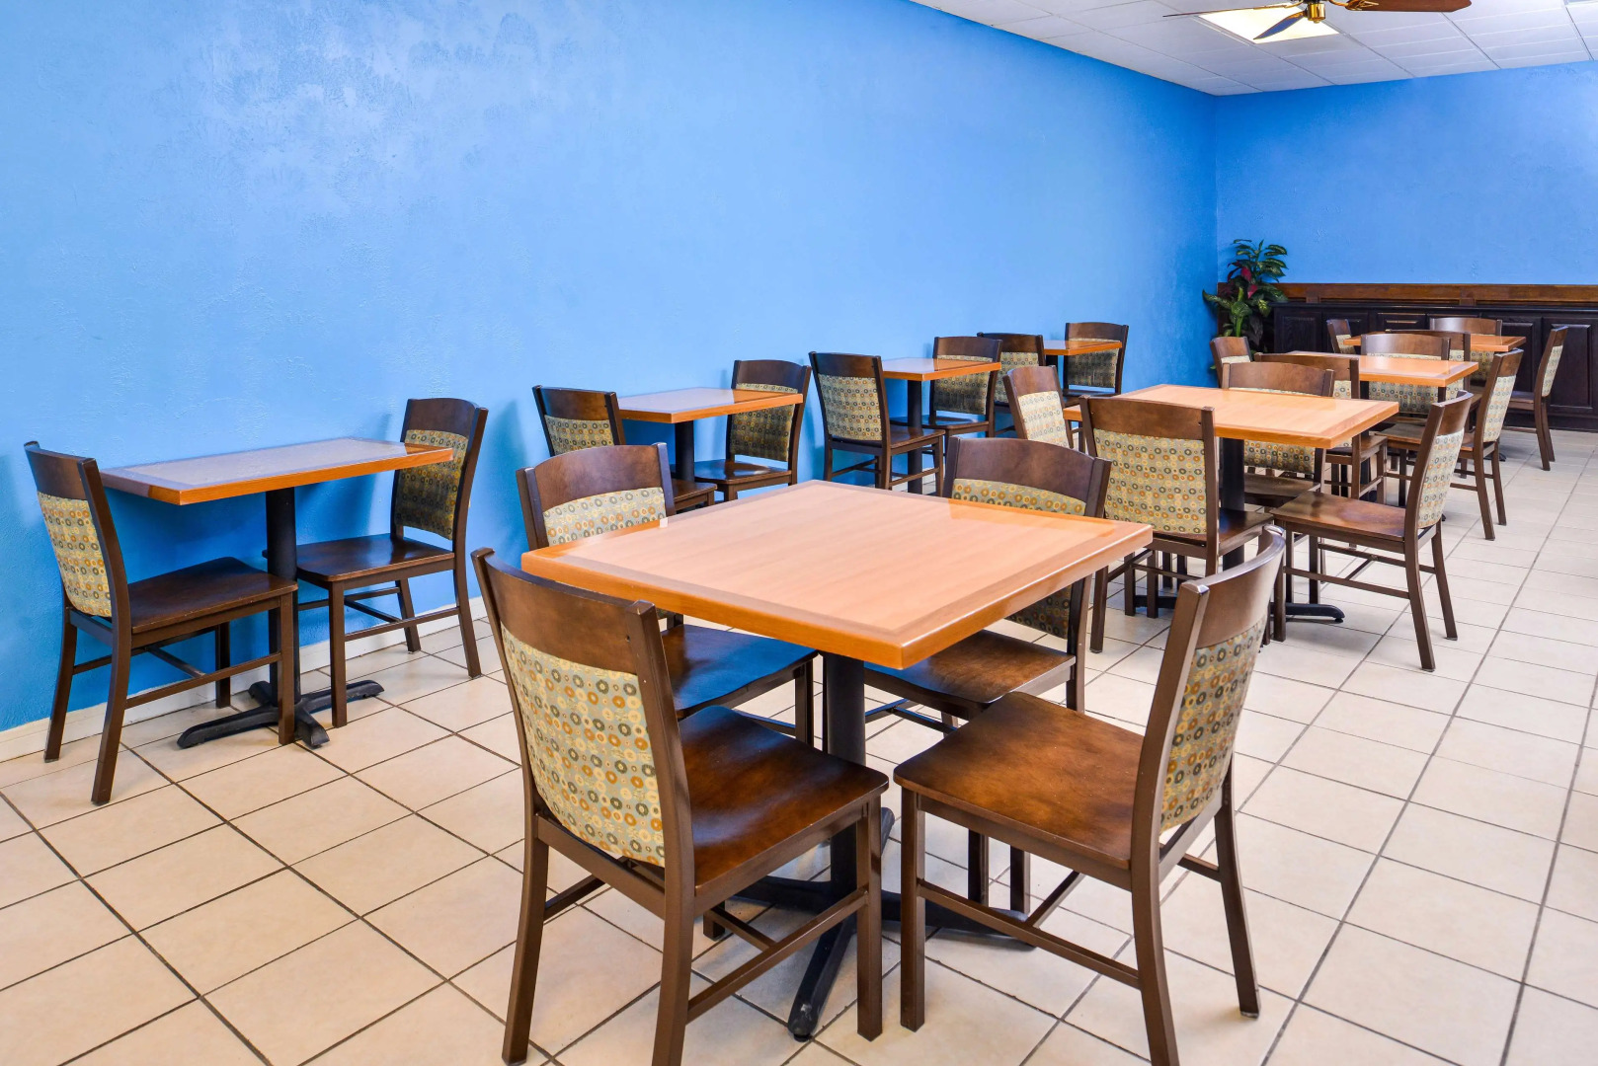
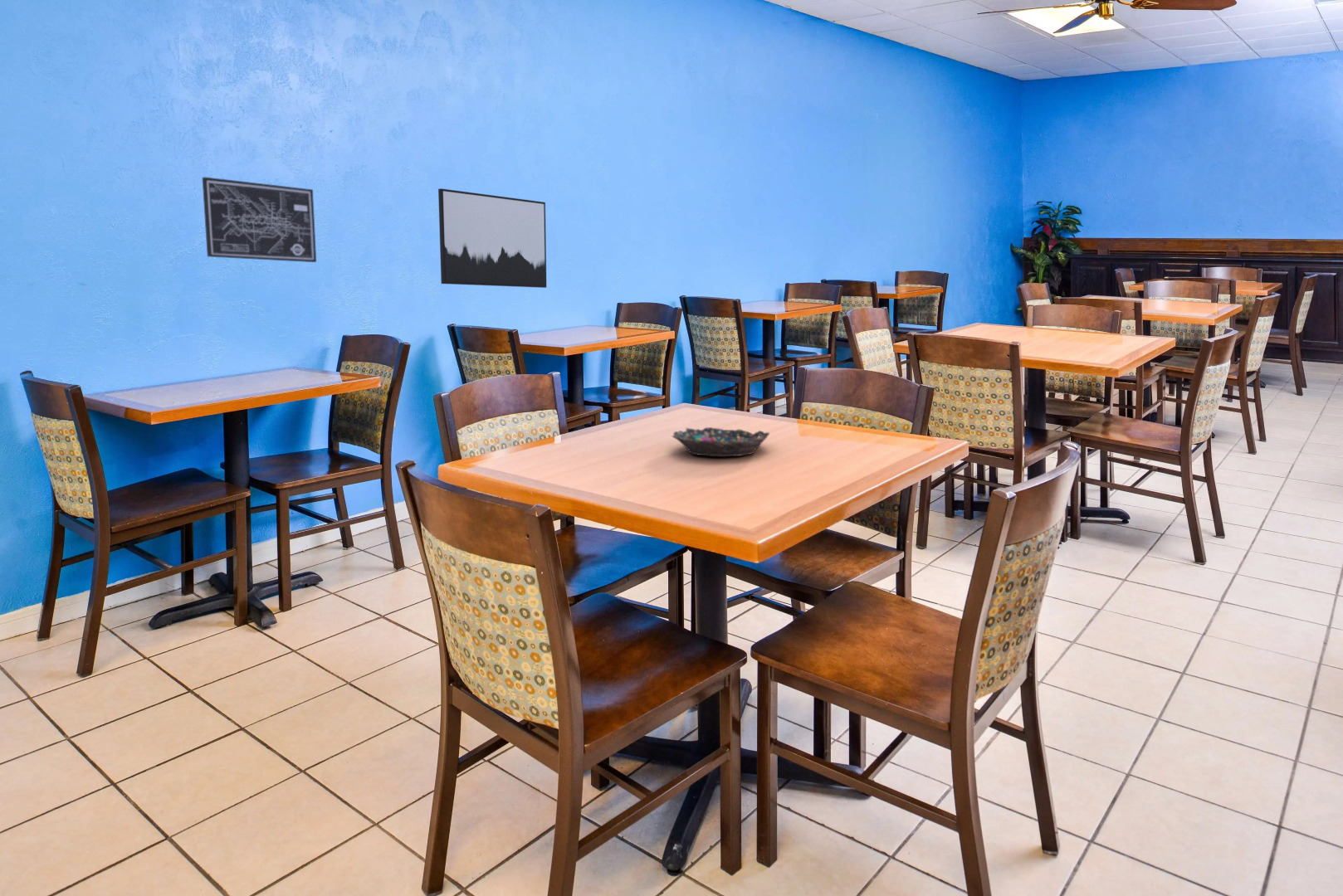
+ bowl [671,426,770,457]
+ wall art [202,176,317,263]
+ wall art [437,187,547,289]
